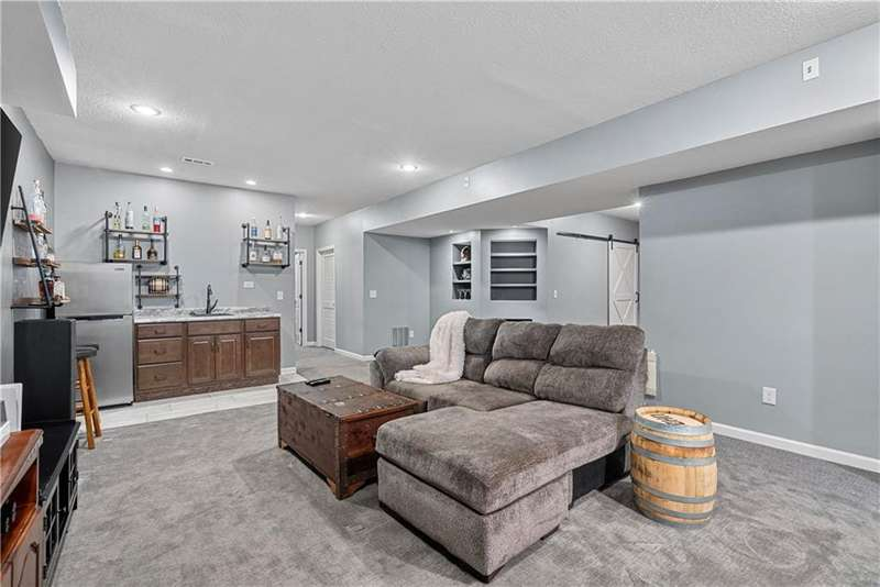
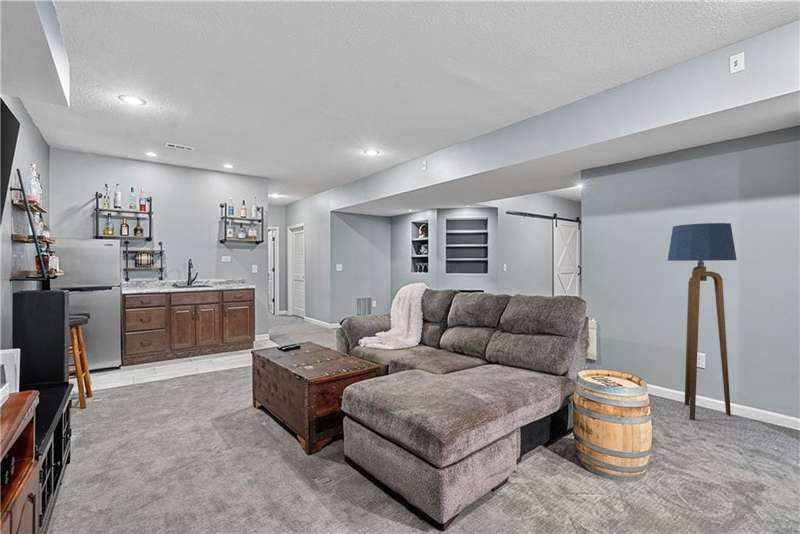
+ floor lamp [667,222,737,421]
